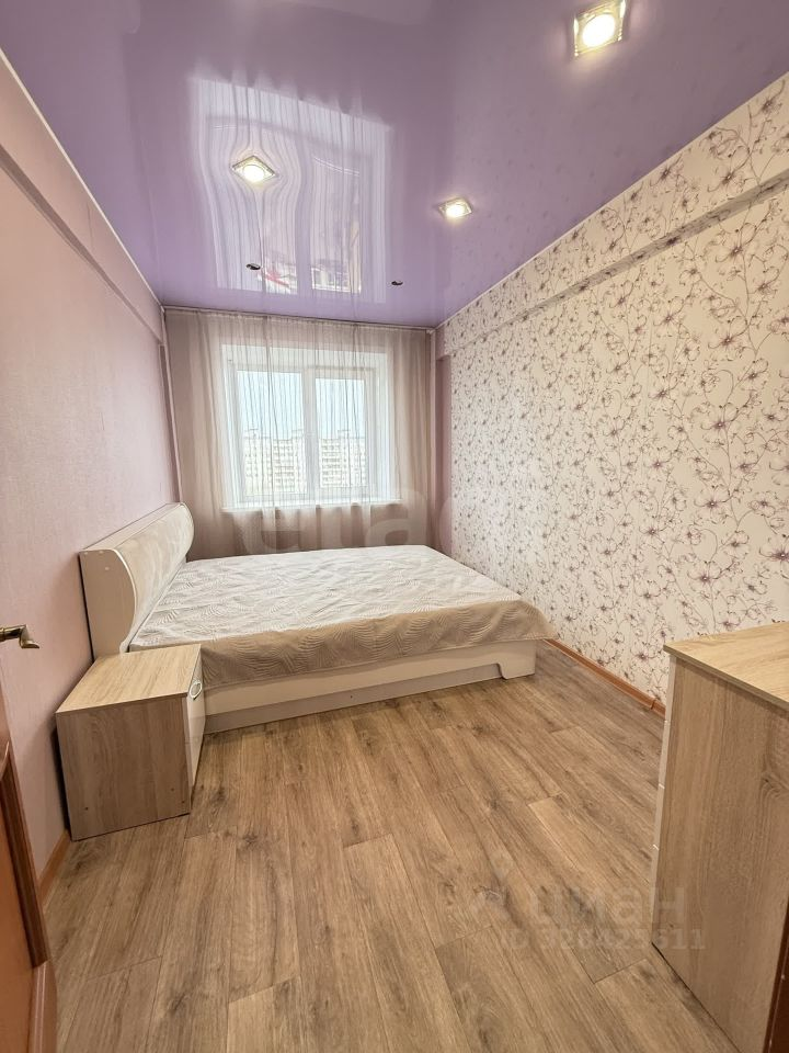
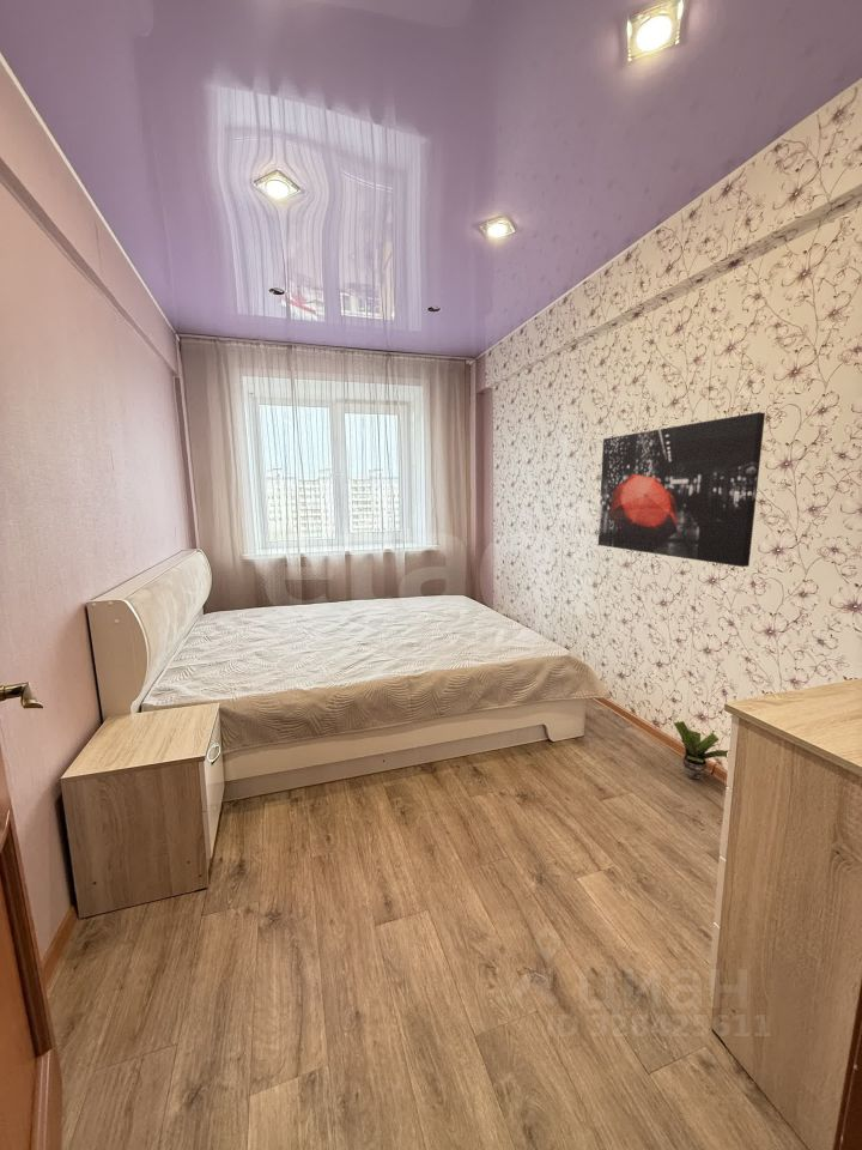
+ wall art [597,411,766,568]
+ potted plant [673,720,729,781]
